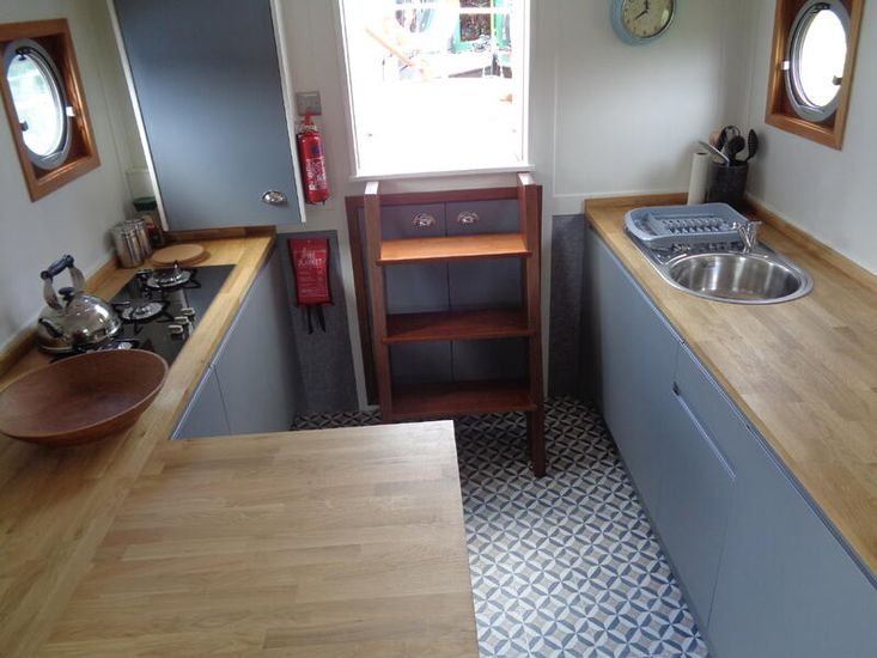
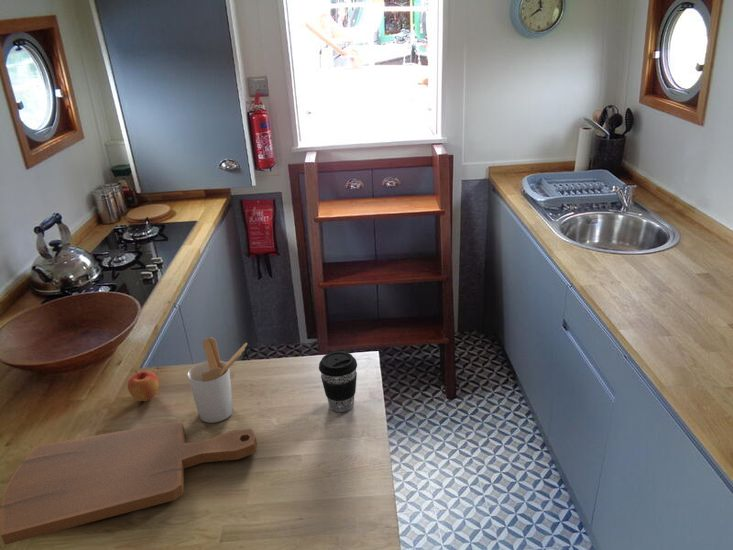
+ utensil holder [186,336,248,424]
+ apple [127,370,160,402]
+ coffee cup [318,350,358,413]
+ cutting board [0,420,258,546]
